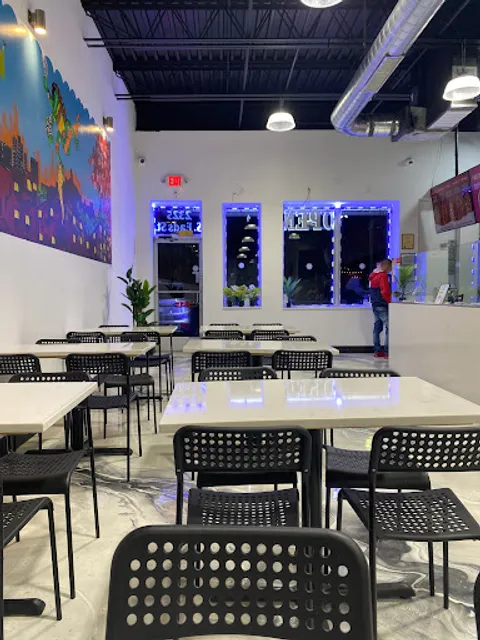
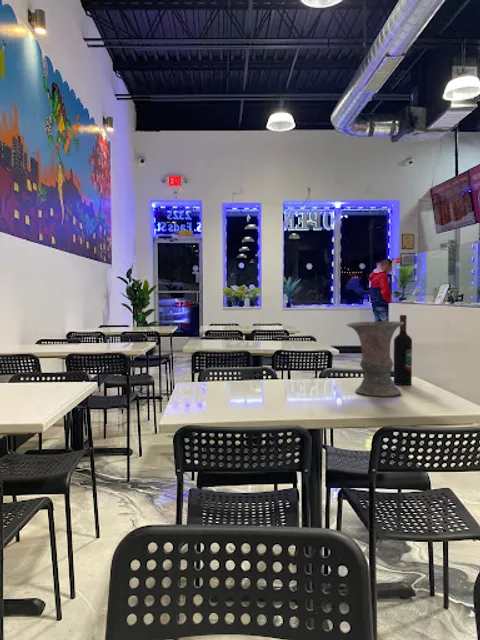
+ vase [346,320,404,397]
+ wine bottle [393,314,413,386]
